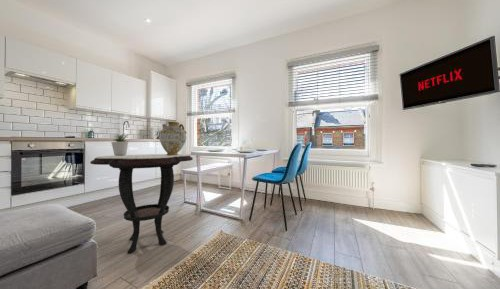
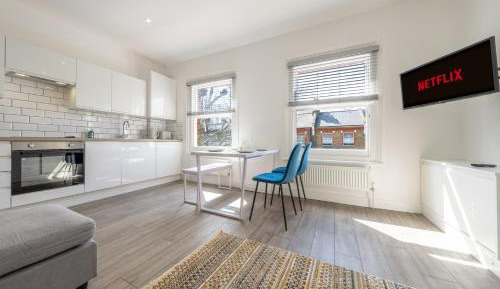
- side table [89,153,194,254]
- potted plant [110,133,129,156]
- ceramic jug [159,121,188,155]
